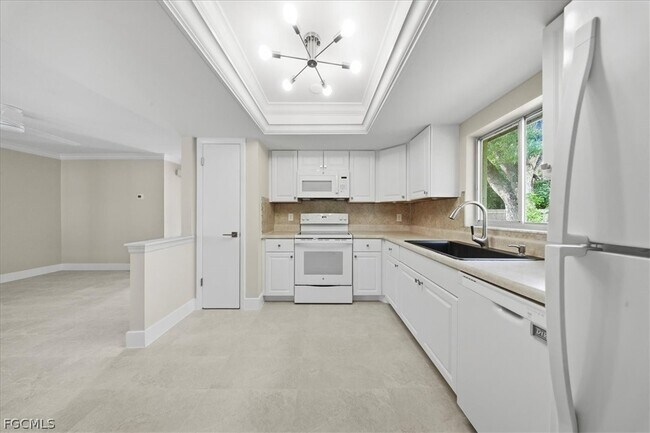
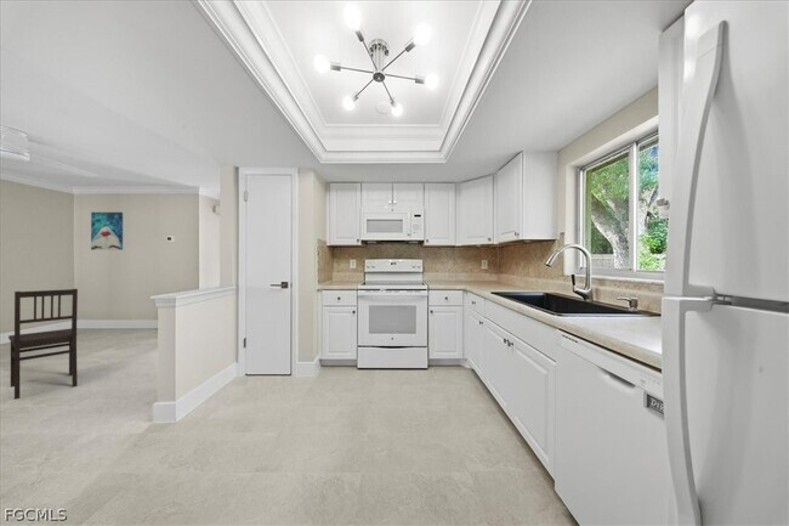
+ dining chair [7,288,79,401]
+ wall art [90,211,124,251]
